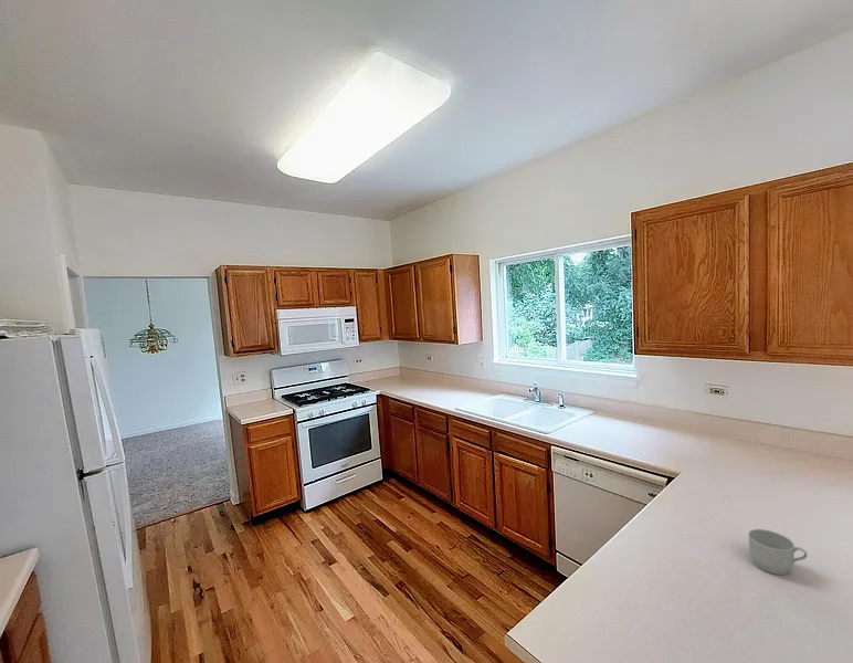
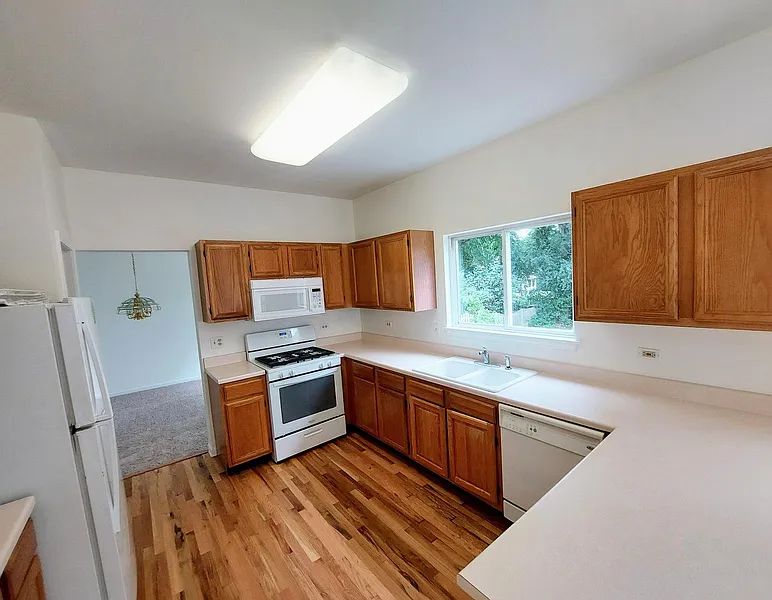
- mug [747,528,809,576]
